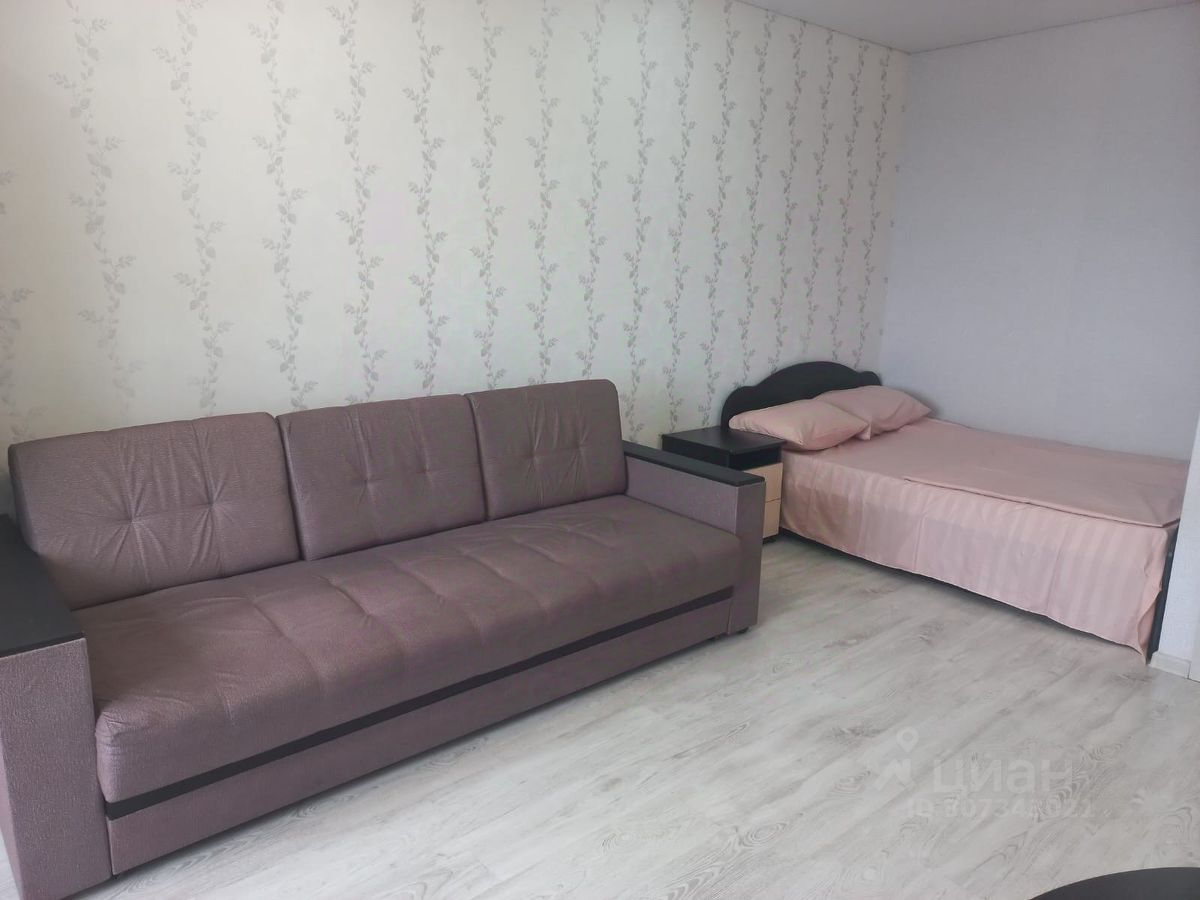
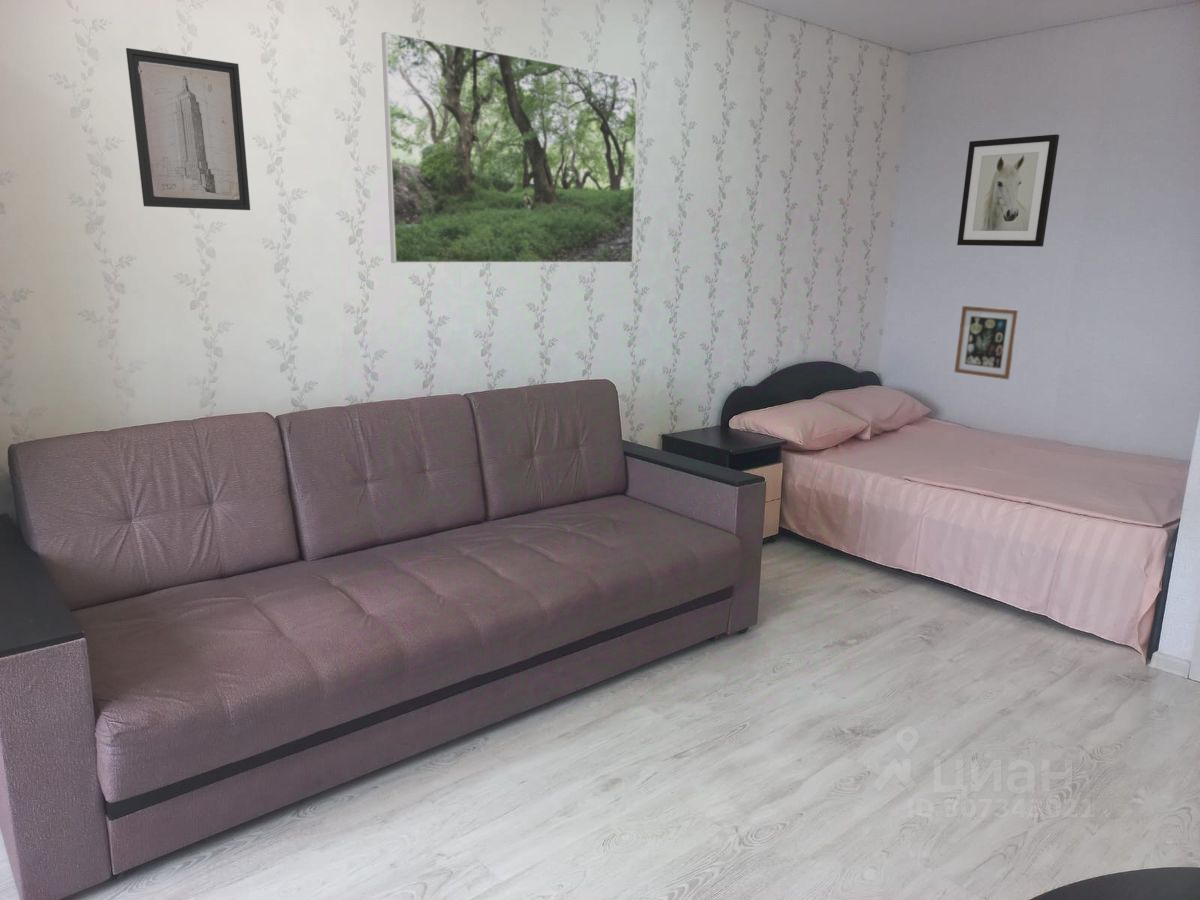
+ wall art [956,133,1060,248]
+ wall art [125,47,251,211]
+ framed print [381,31,639,264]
+ wall art [953,305,1020,380]
